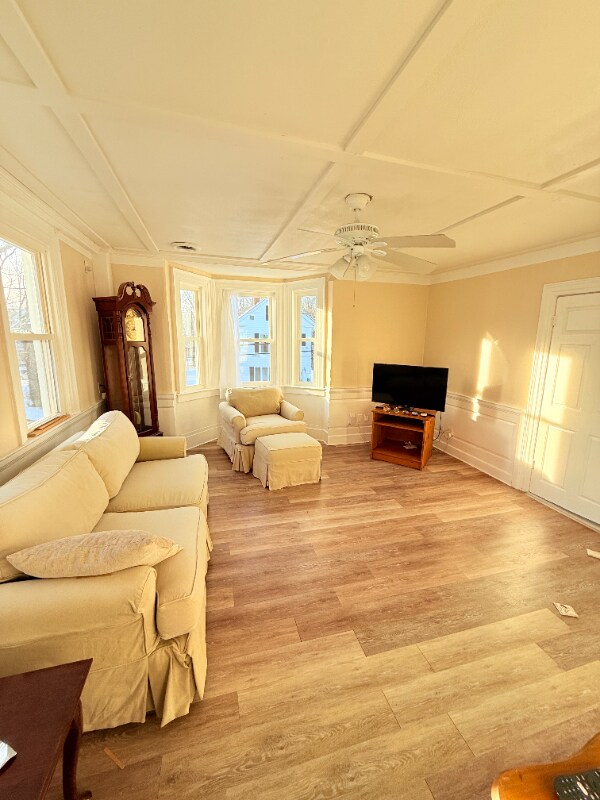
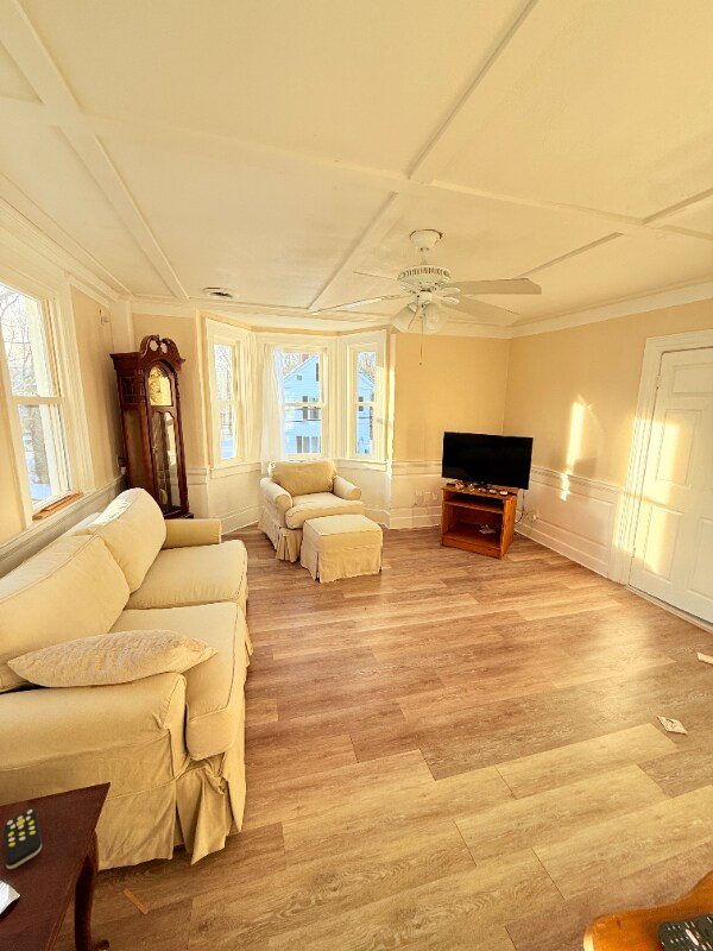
+ remote control [2,808,43,870]
